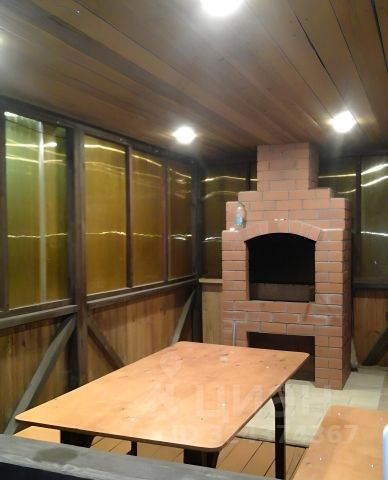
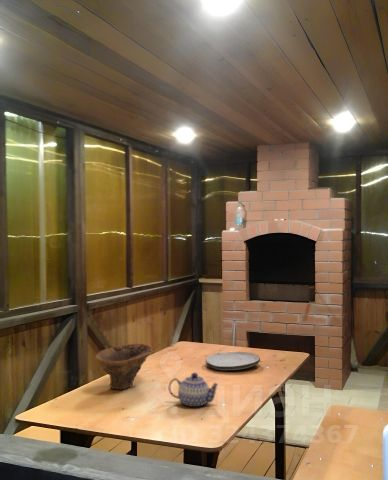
+ bowl [95,342,154,390]
+ teapot [167,371,220,408]
+ plate [205,351,261,371]
